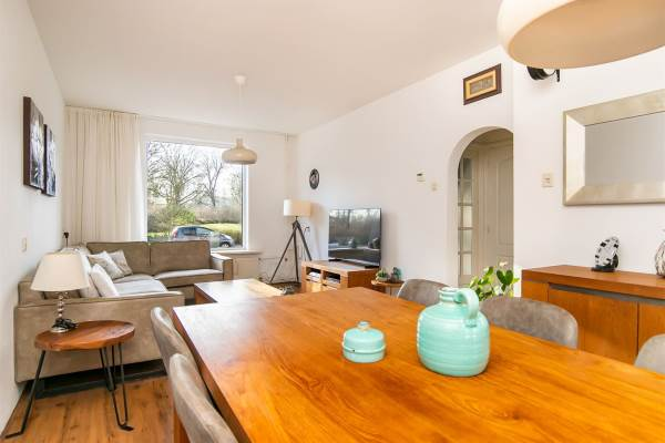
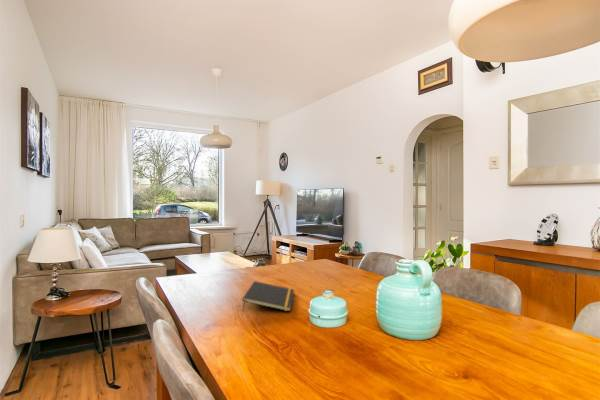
+ notepad [241,280,295,313]
